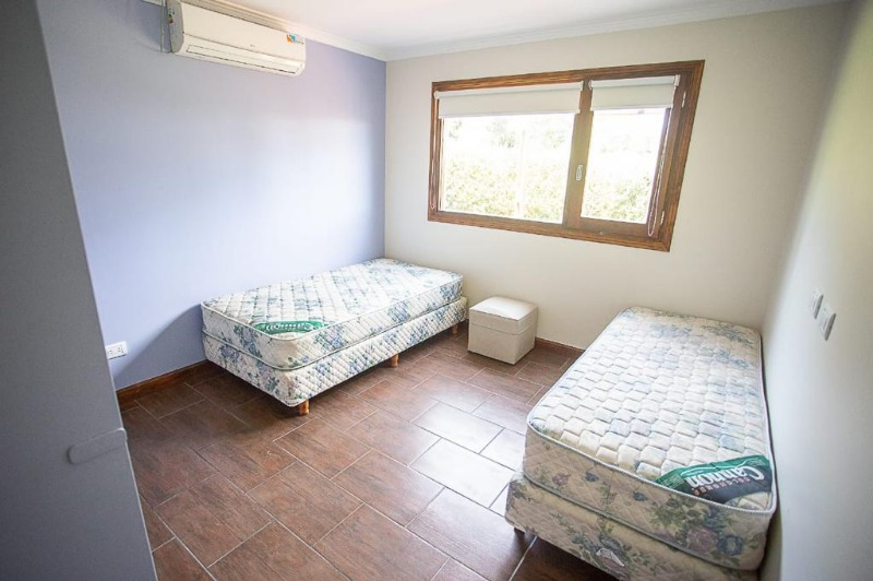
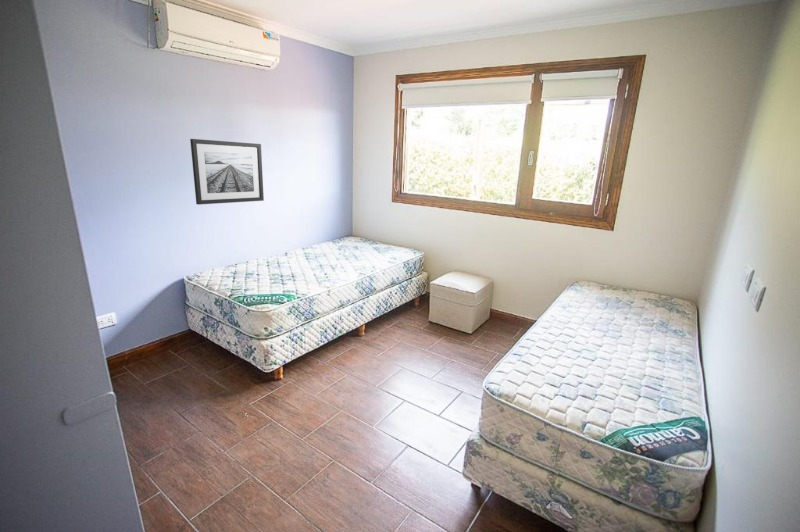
+ wall art [189,138,265,206]
